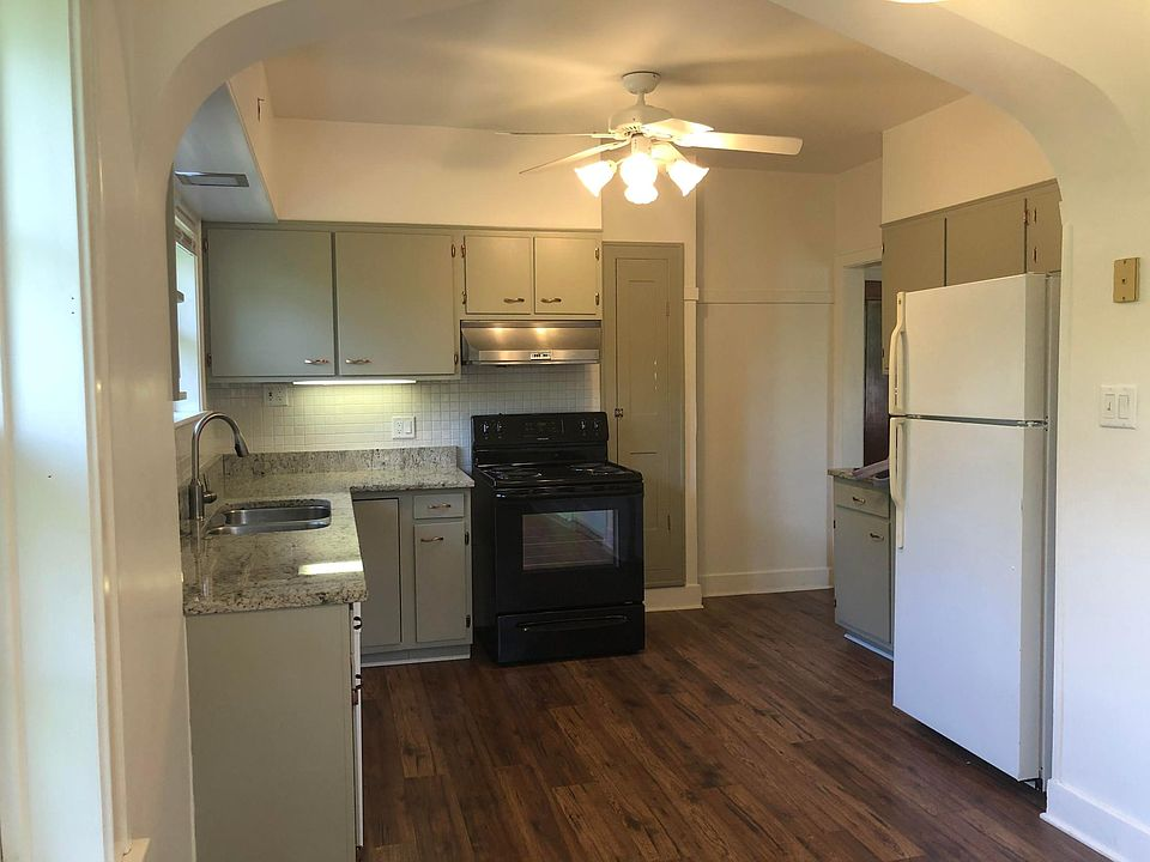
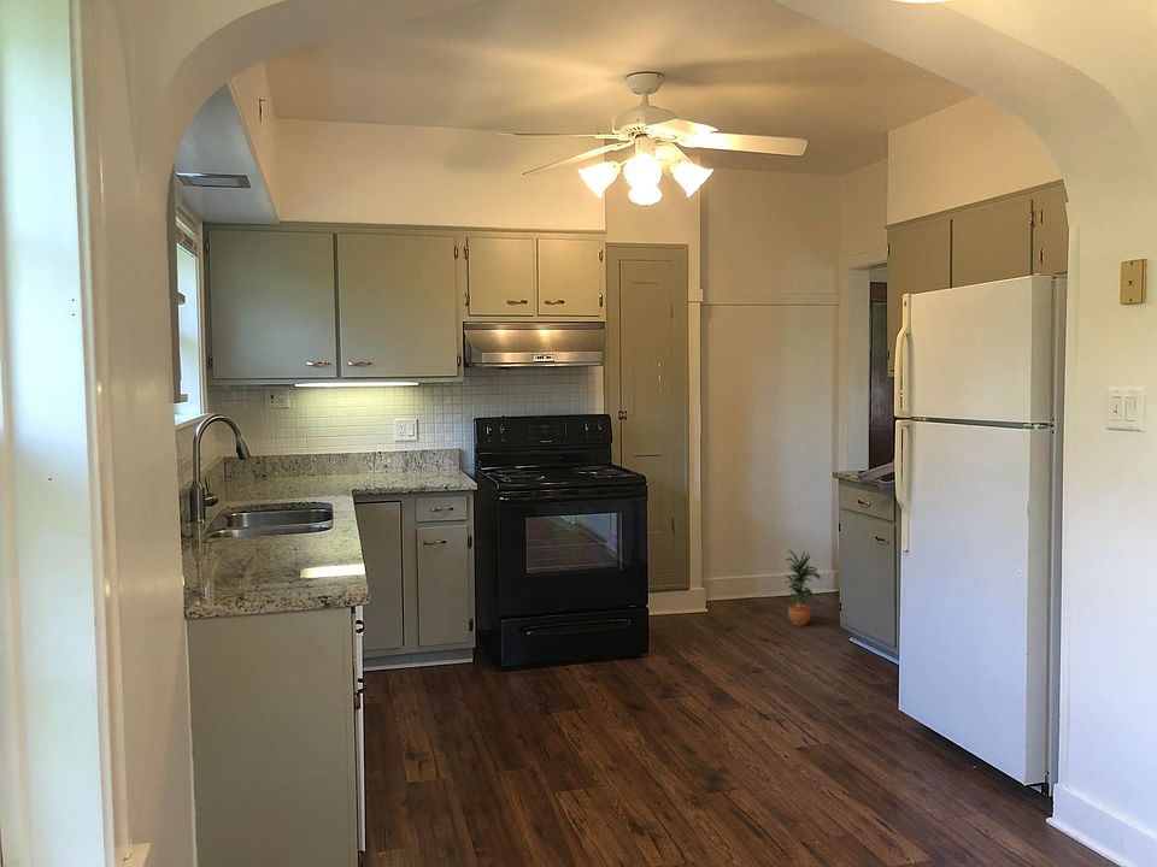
+ potted plant [783,549,822,626]
